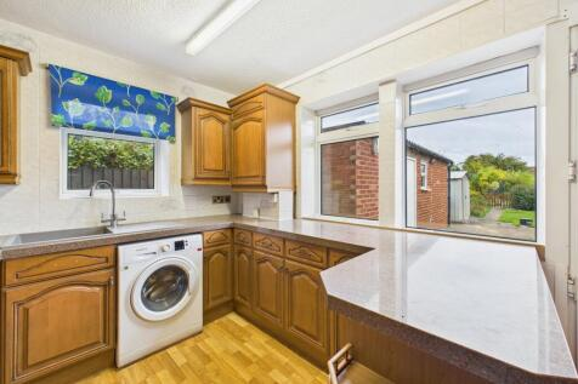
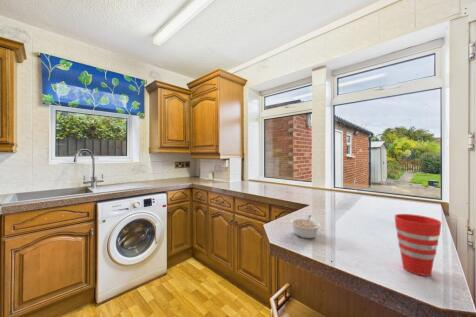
+ legume [289,214,322,239]
+ cup [394,213,442,277]
